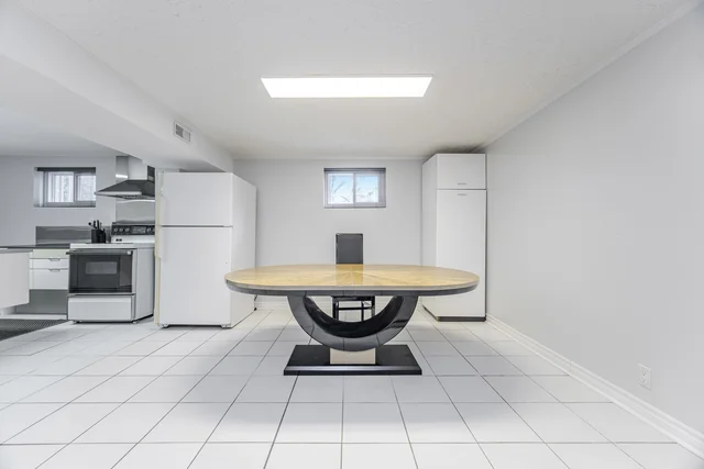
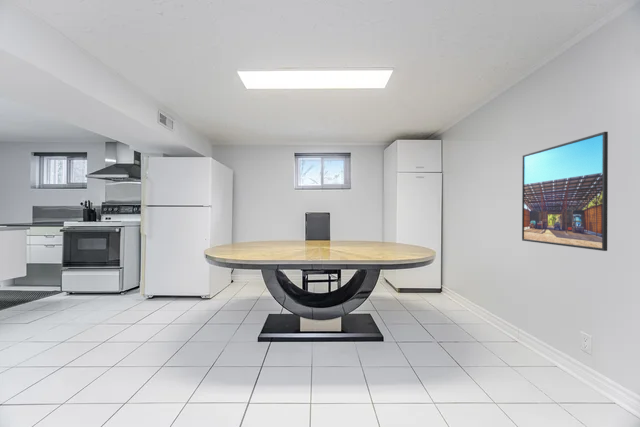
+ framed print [521,131,609,252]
